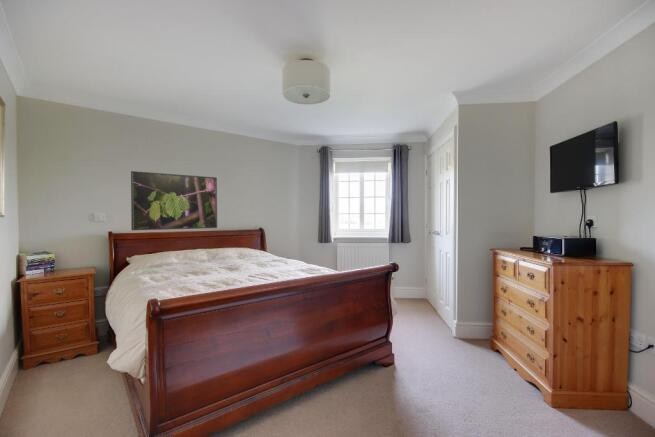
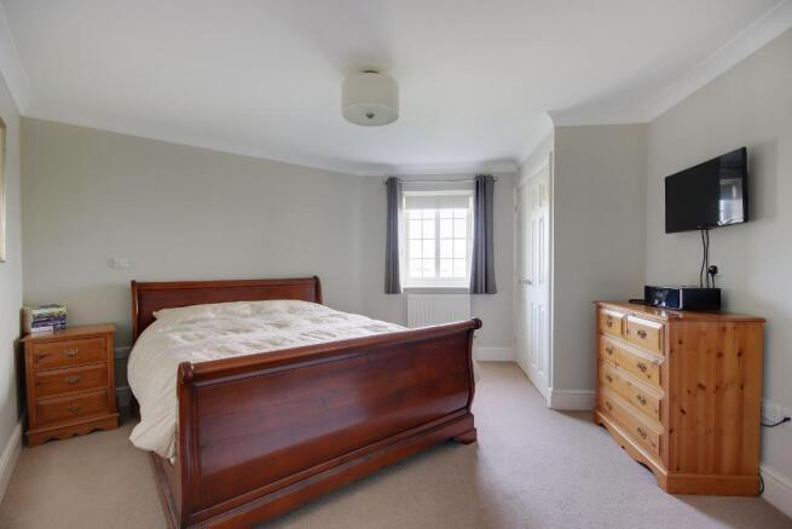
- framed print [130,170,218,231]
